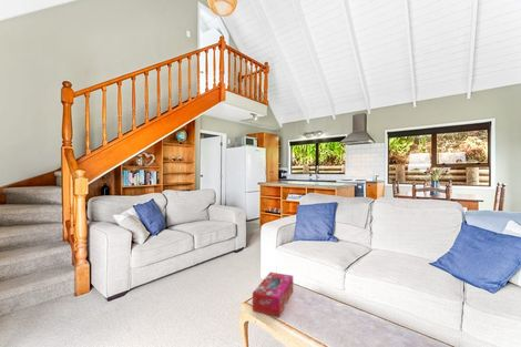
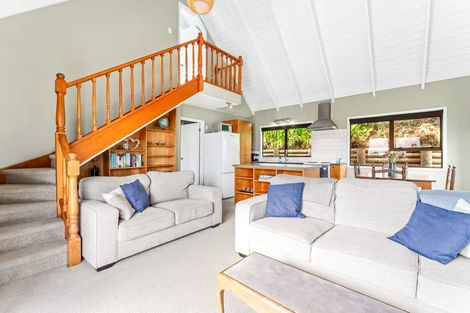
- tissue box [252,272,294,318]
